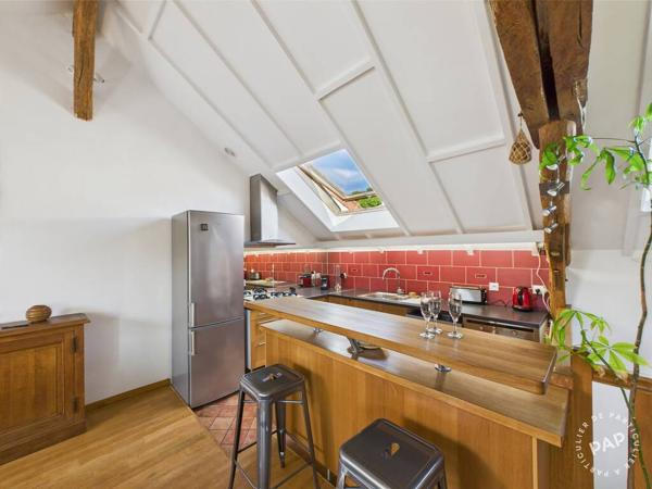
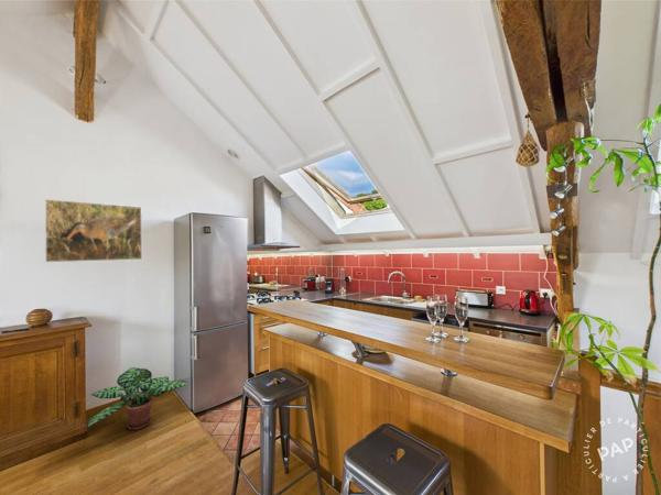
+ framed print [44,198,143,263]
+ potted plant [85,366,191,431]
